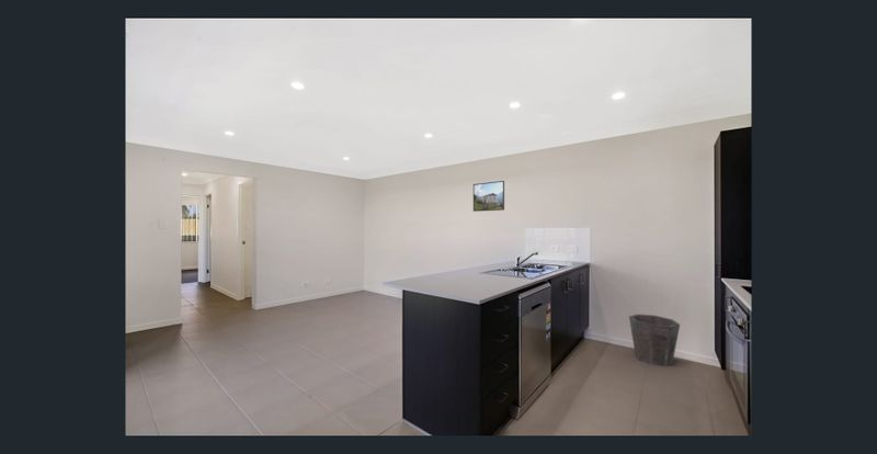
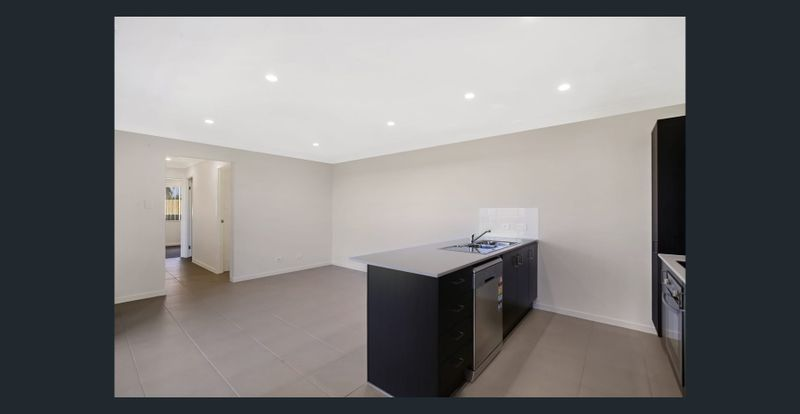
- waste bin [628,313,681,367]
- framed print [472,180,505,213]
